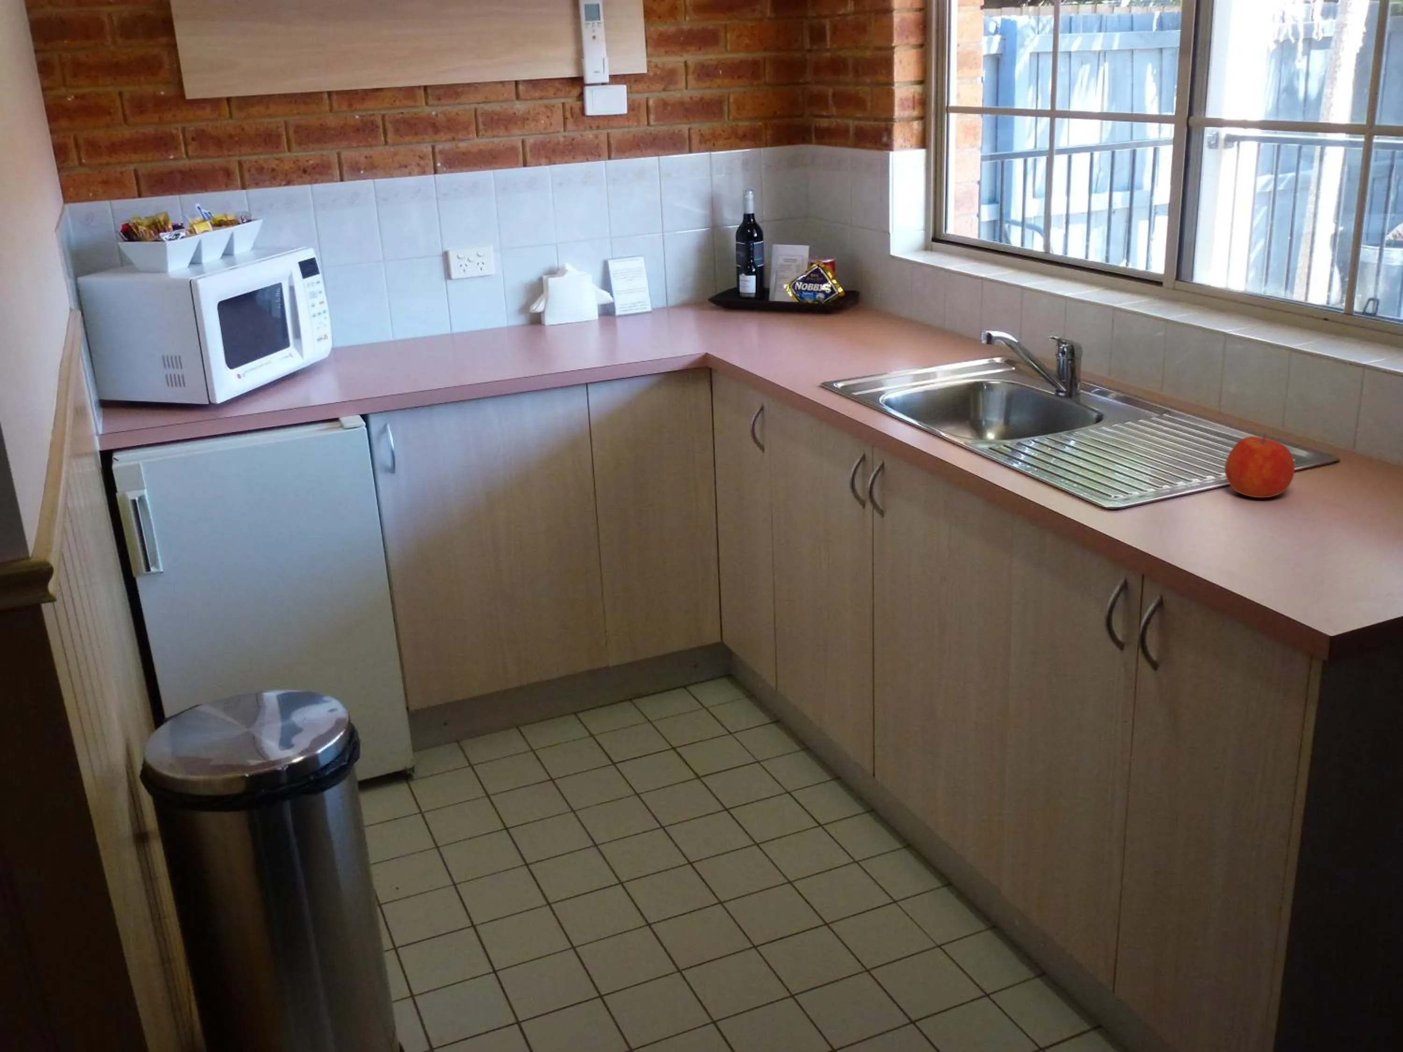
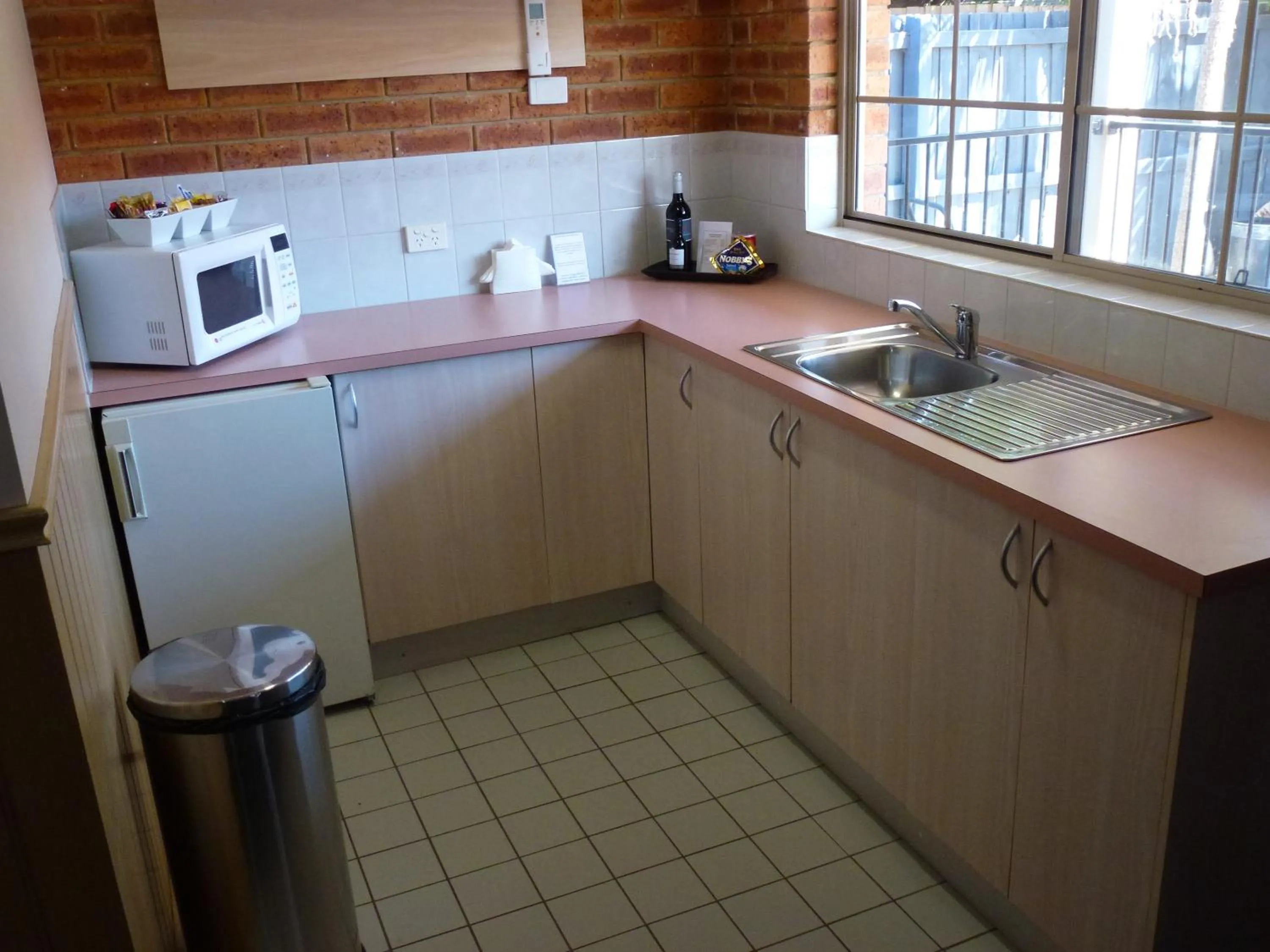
- apple [1224,432,1296,498]
